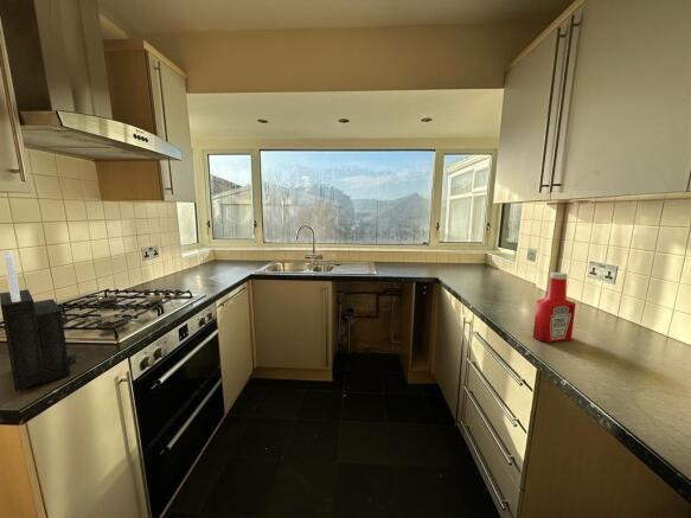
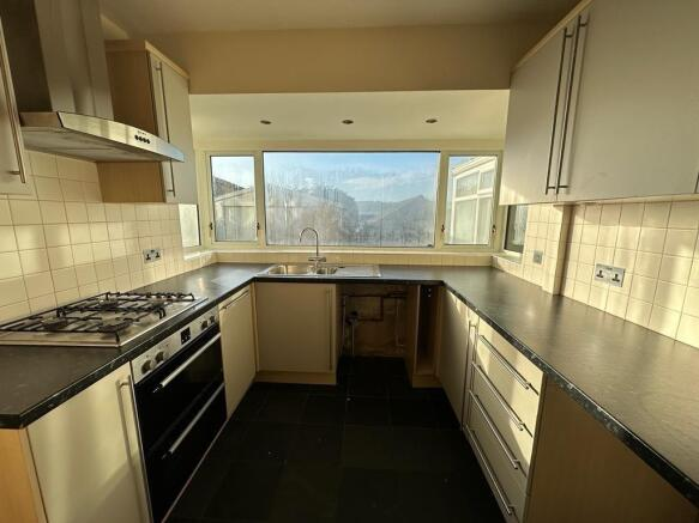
- soap bottle [532,271,577,344]
- knife block [0,251,77,392]
